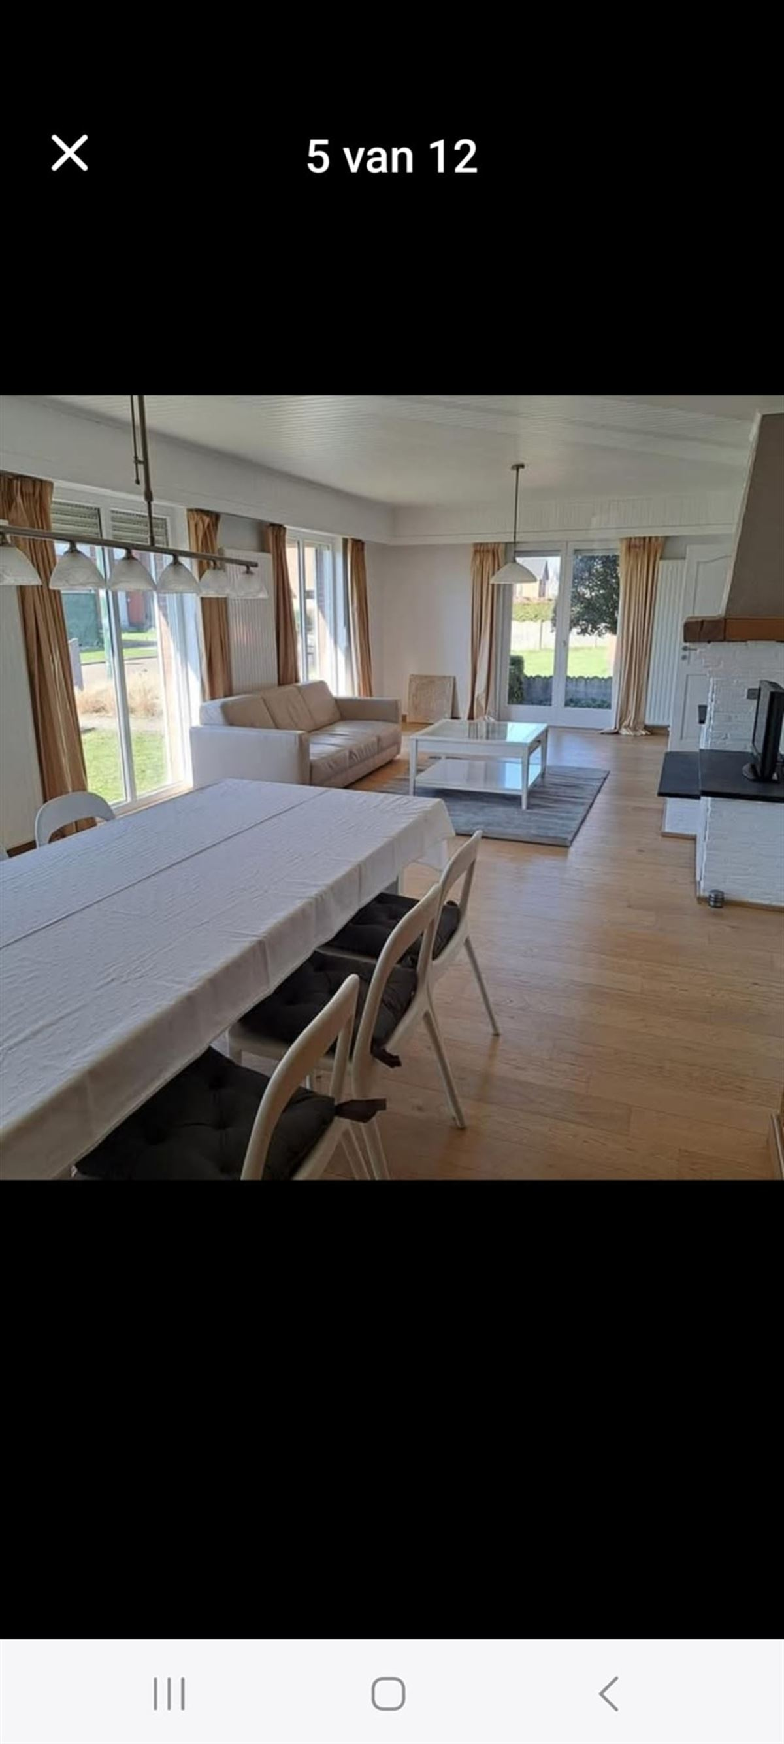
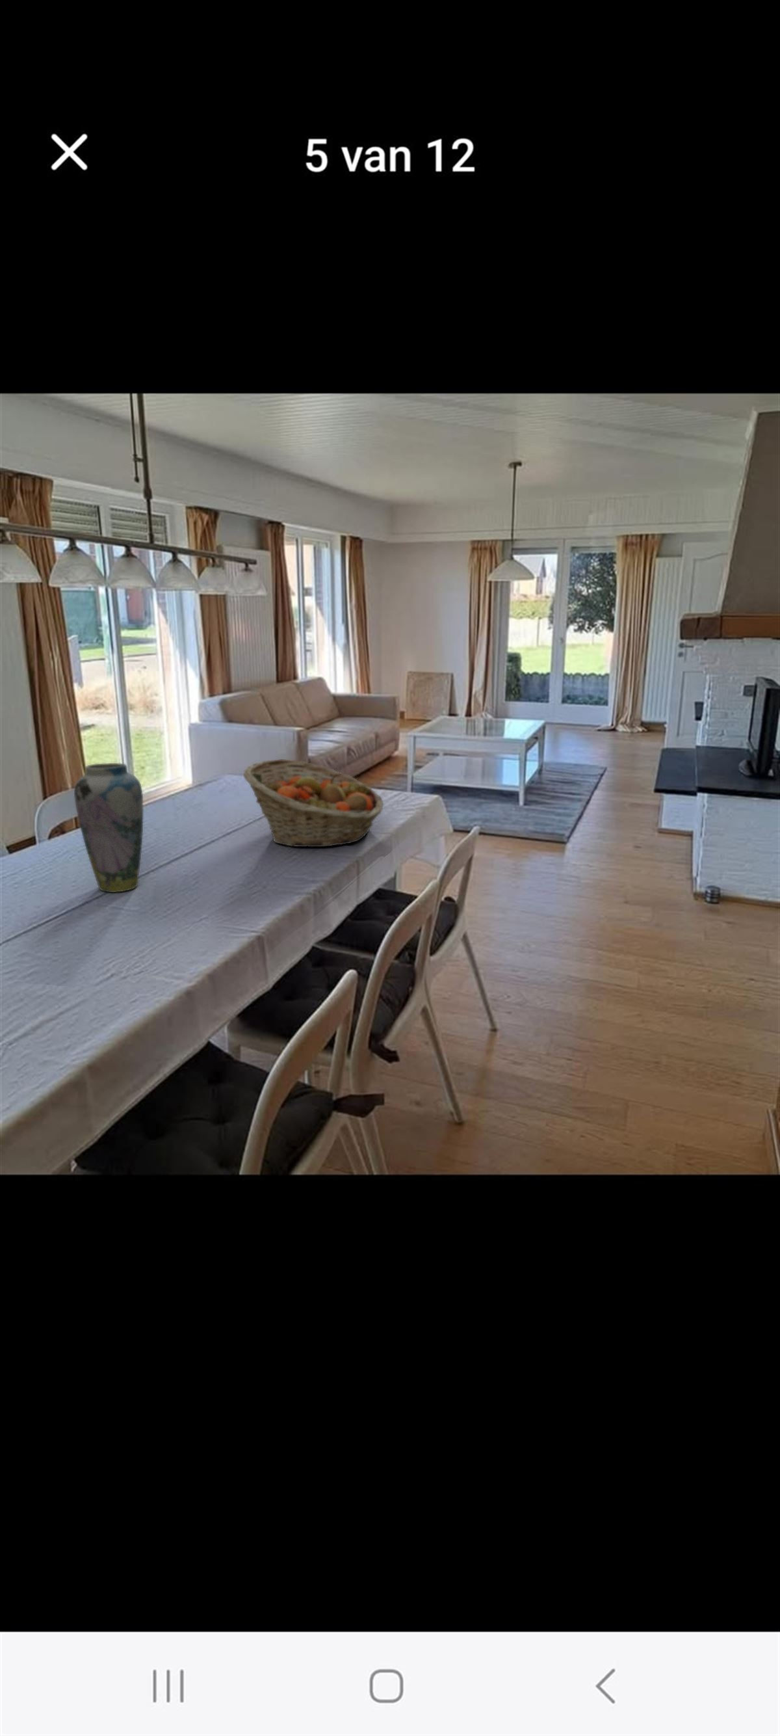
+ vase [73,763,144,893]
+ fruit basket [242,758,384,847]
